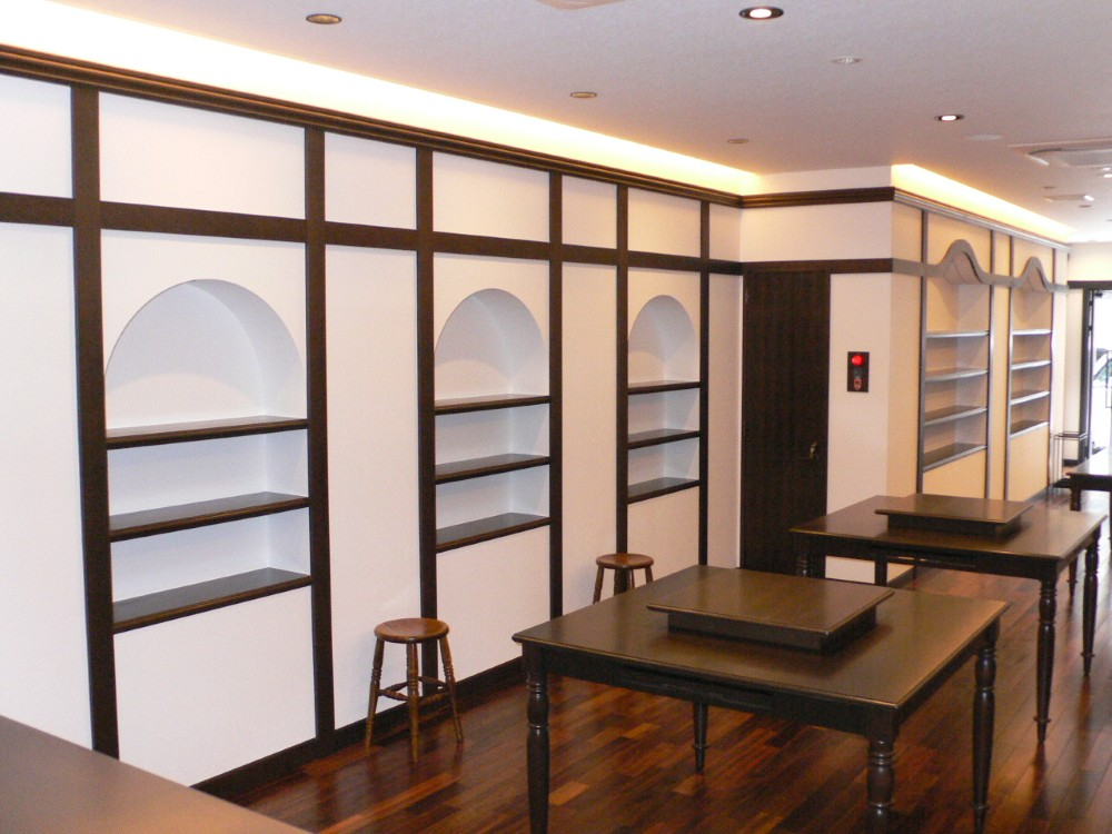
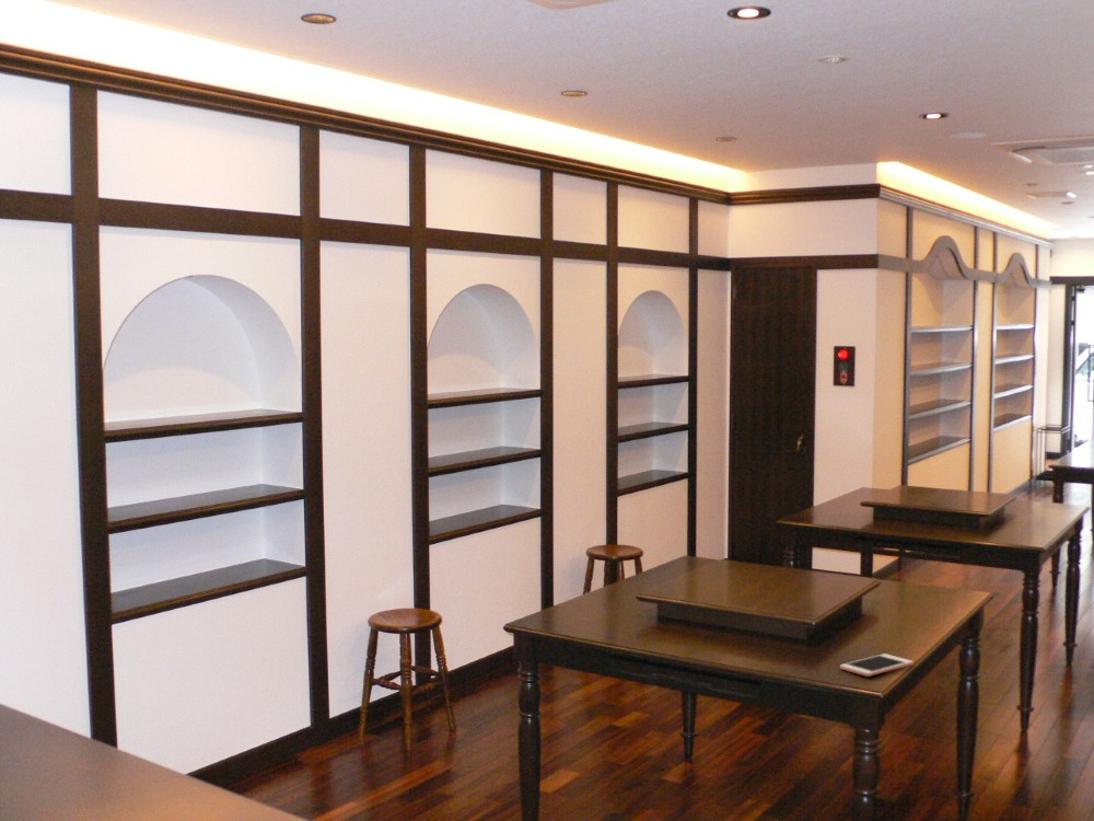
+ cell phone [839,652,915,678]
